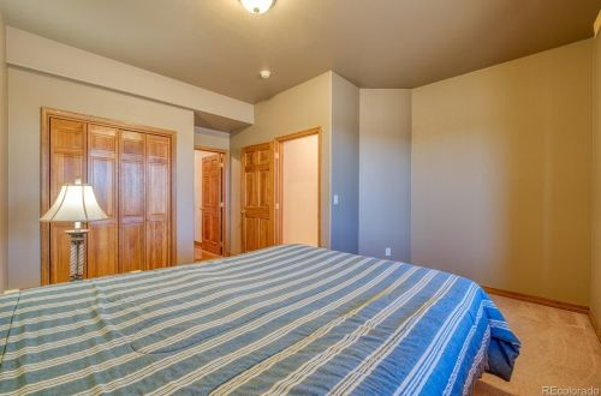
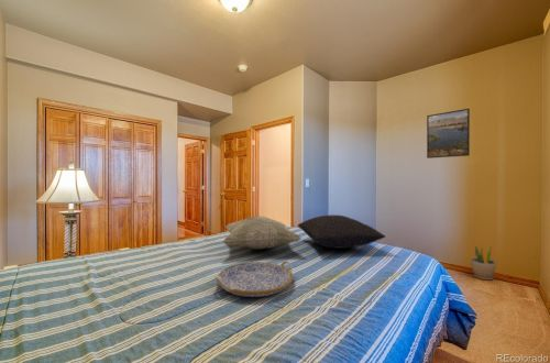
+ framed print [426,108,471,160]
+ serving tray [215,260,295,298]
+ pillow [297,215,386,250]
+ decorative pillow [222,216,301,251]
+ potted plant [470,244,496,280]
